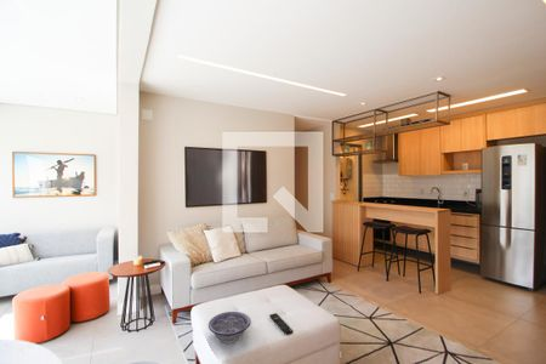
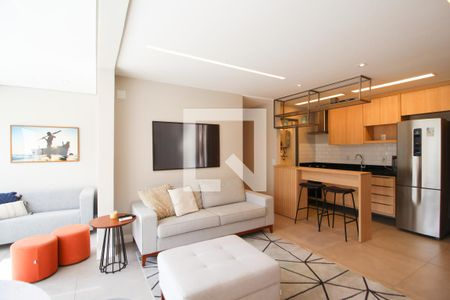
- remote control [268,312,294,336]
- decorative bowl [207,311,252,345]
